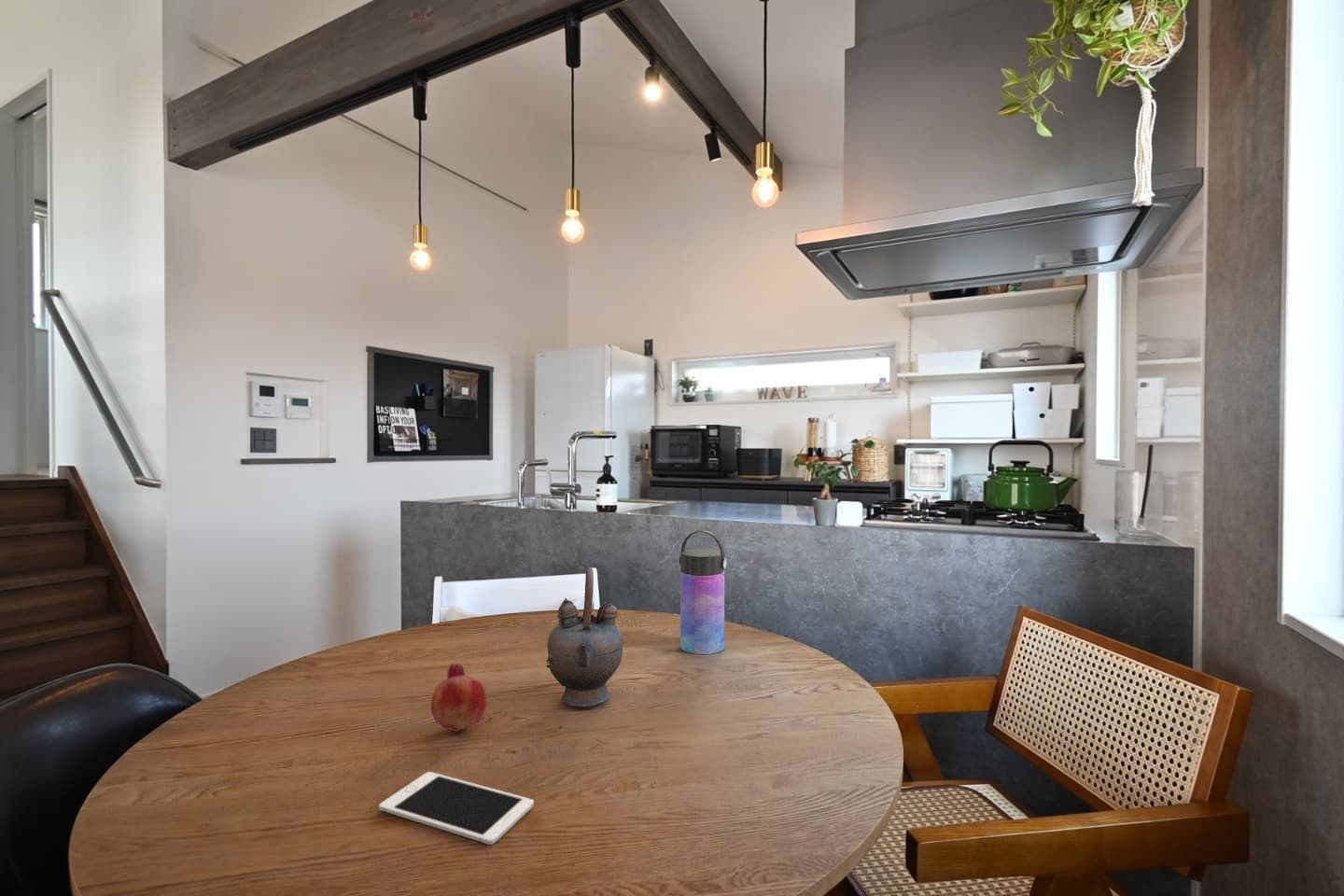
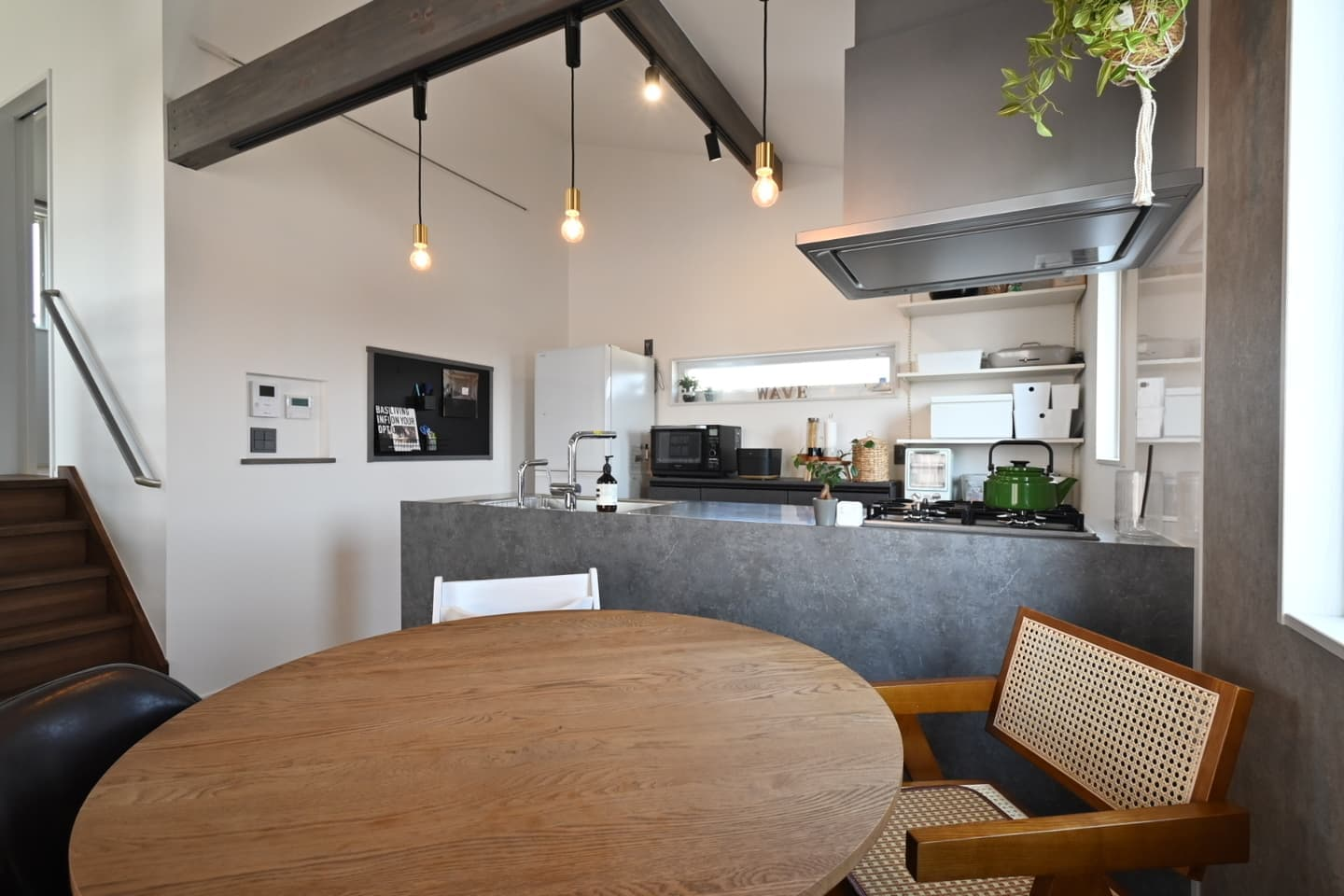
- fruit [430,663,488,734]
- water bottle [679,529,728,655]
- teapot [546,567,624,707]
- cell phone [378,771,535,846]
